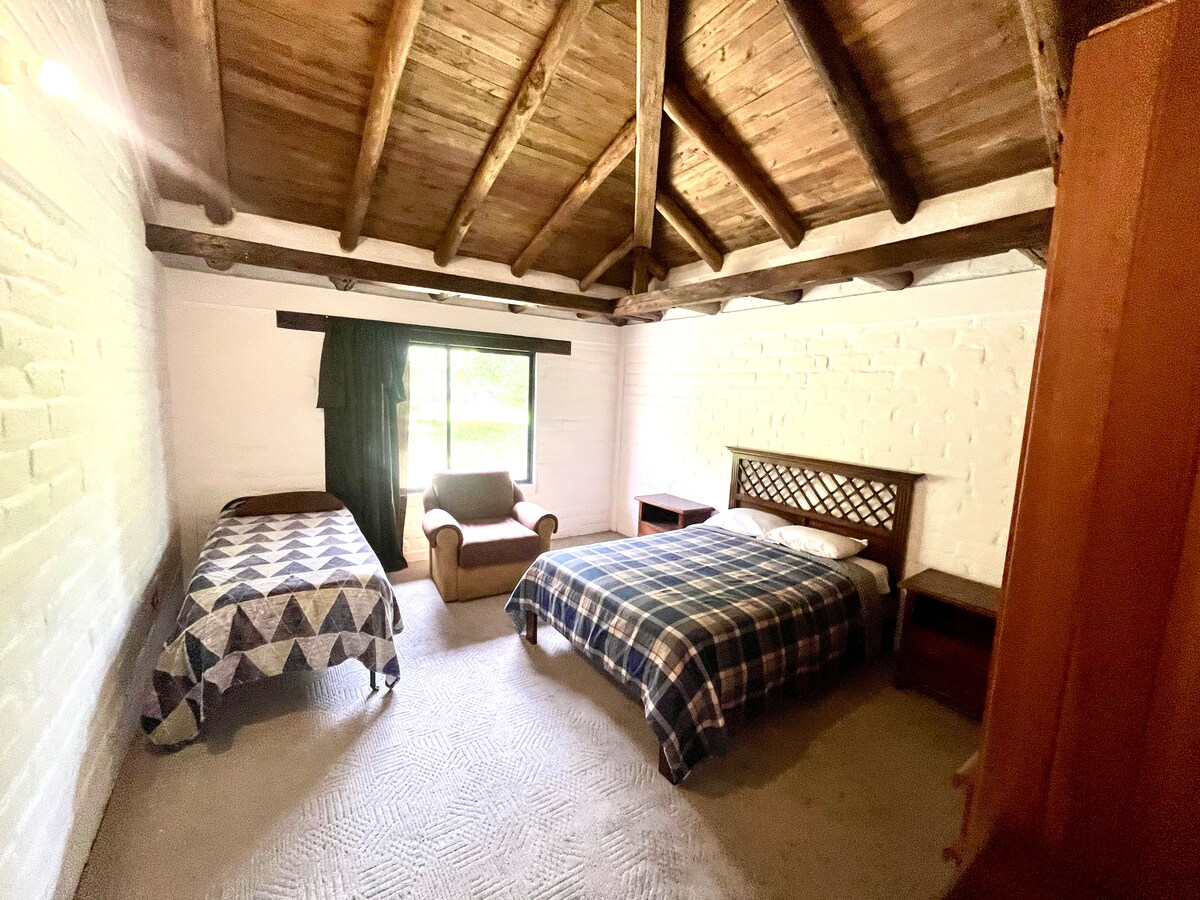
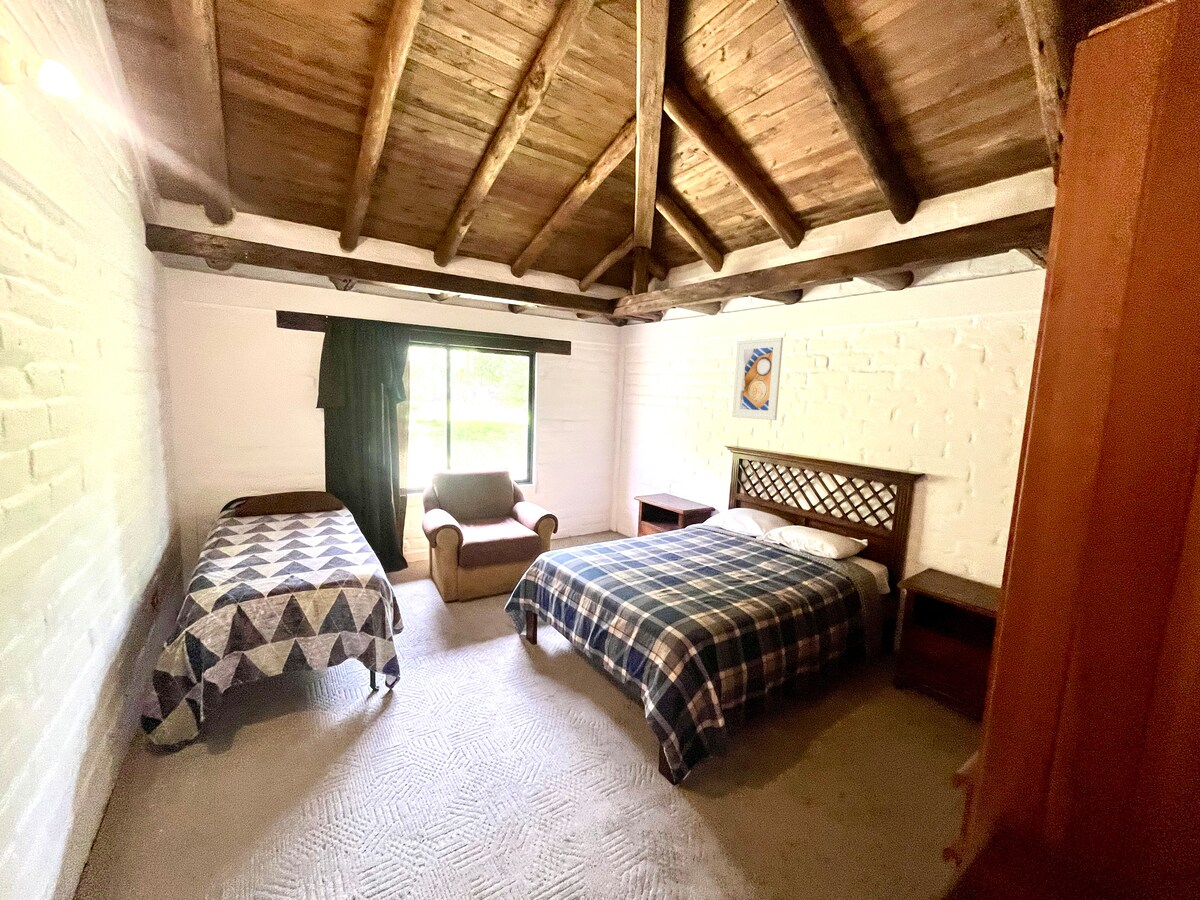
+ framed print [731,336,784,421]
